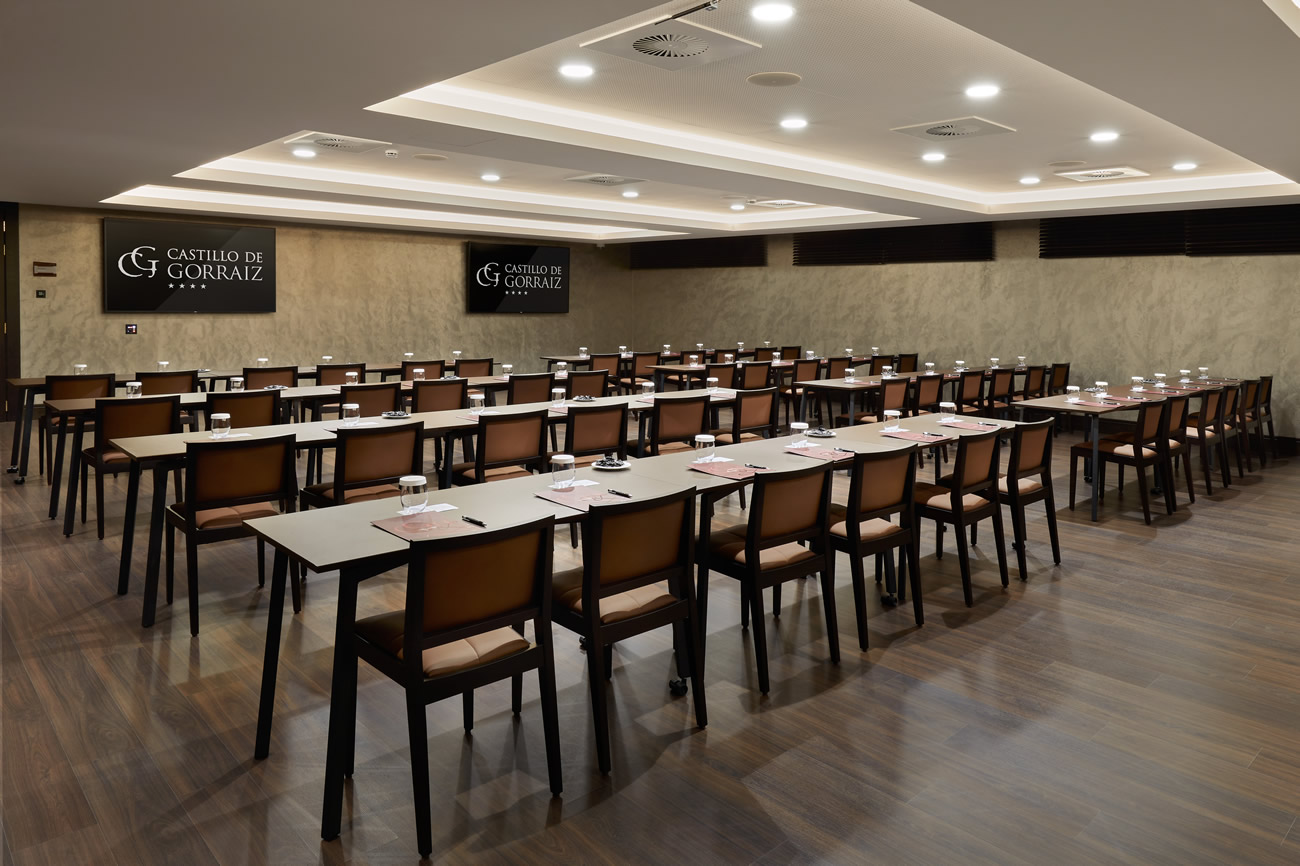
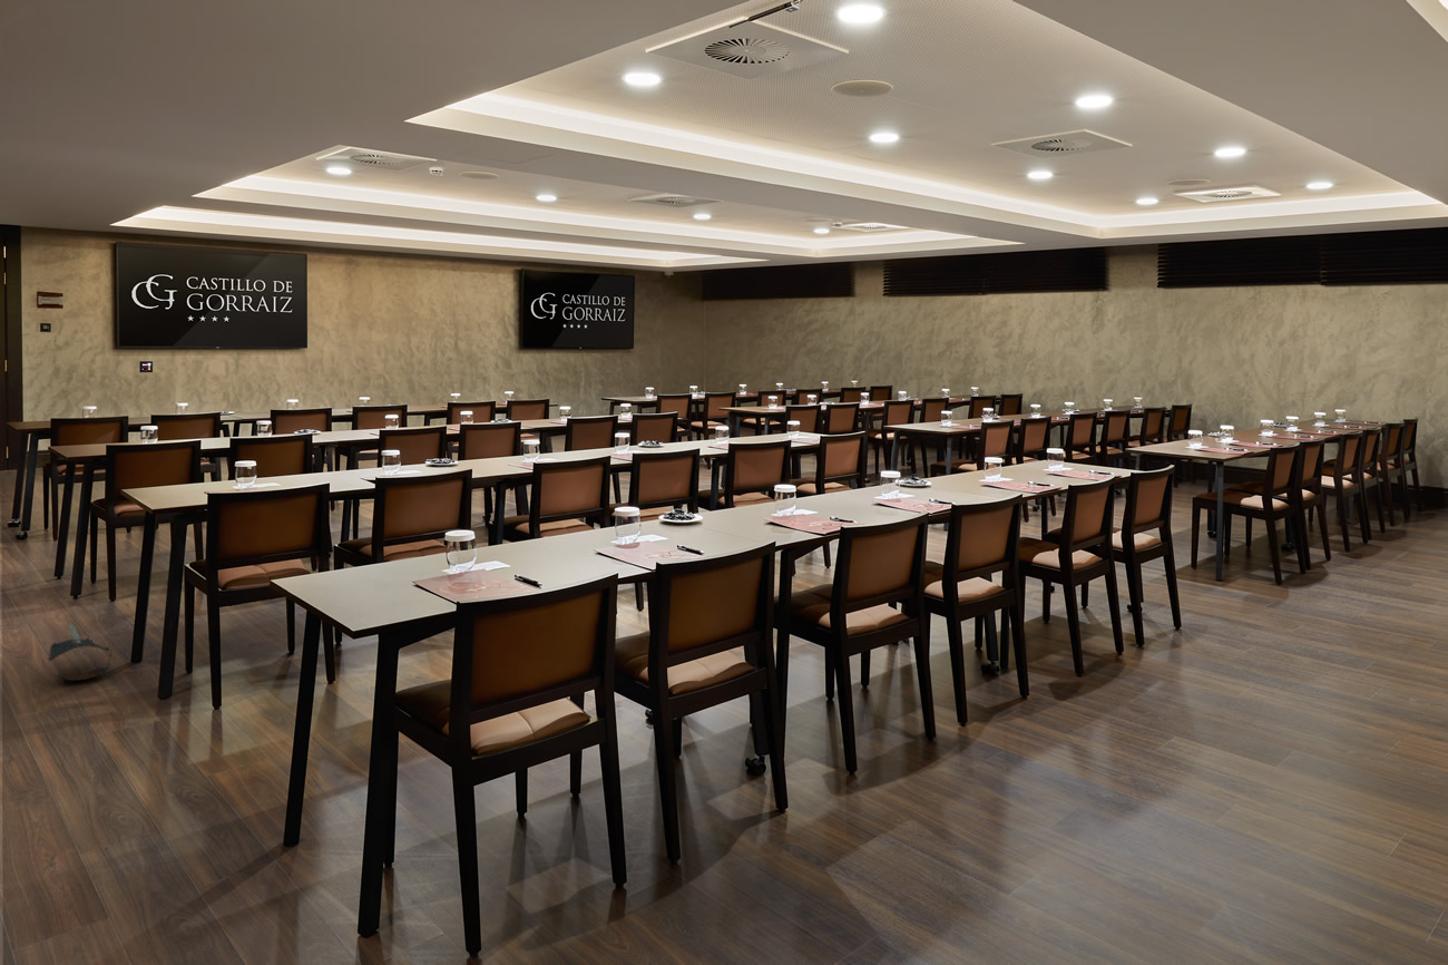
+ pencil case [47,623,112,682]
